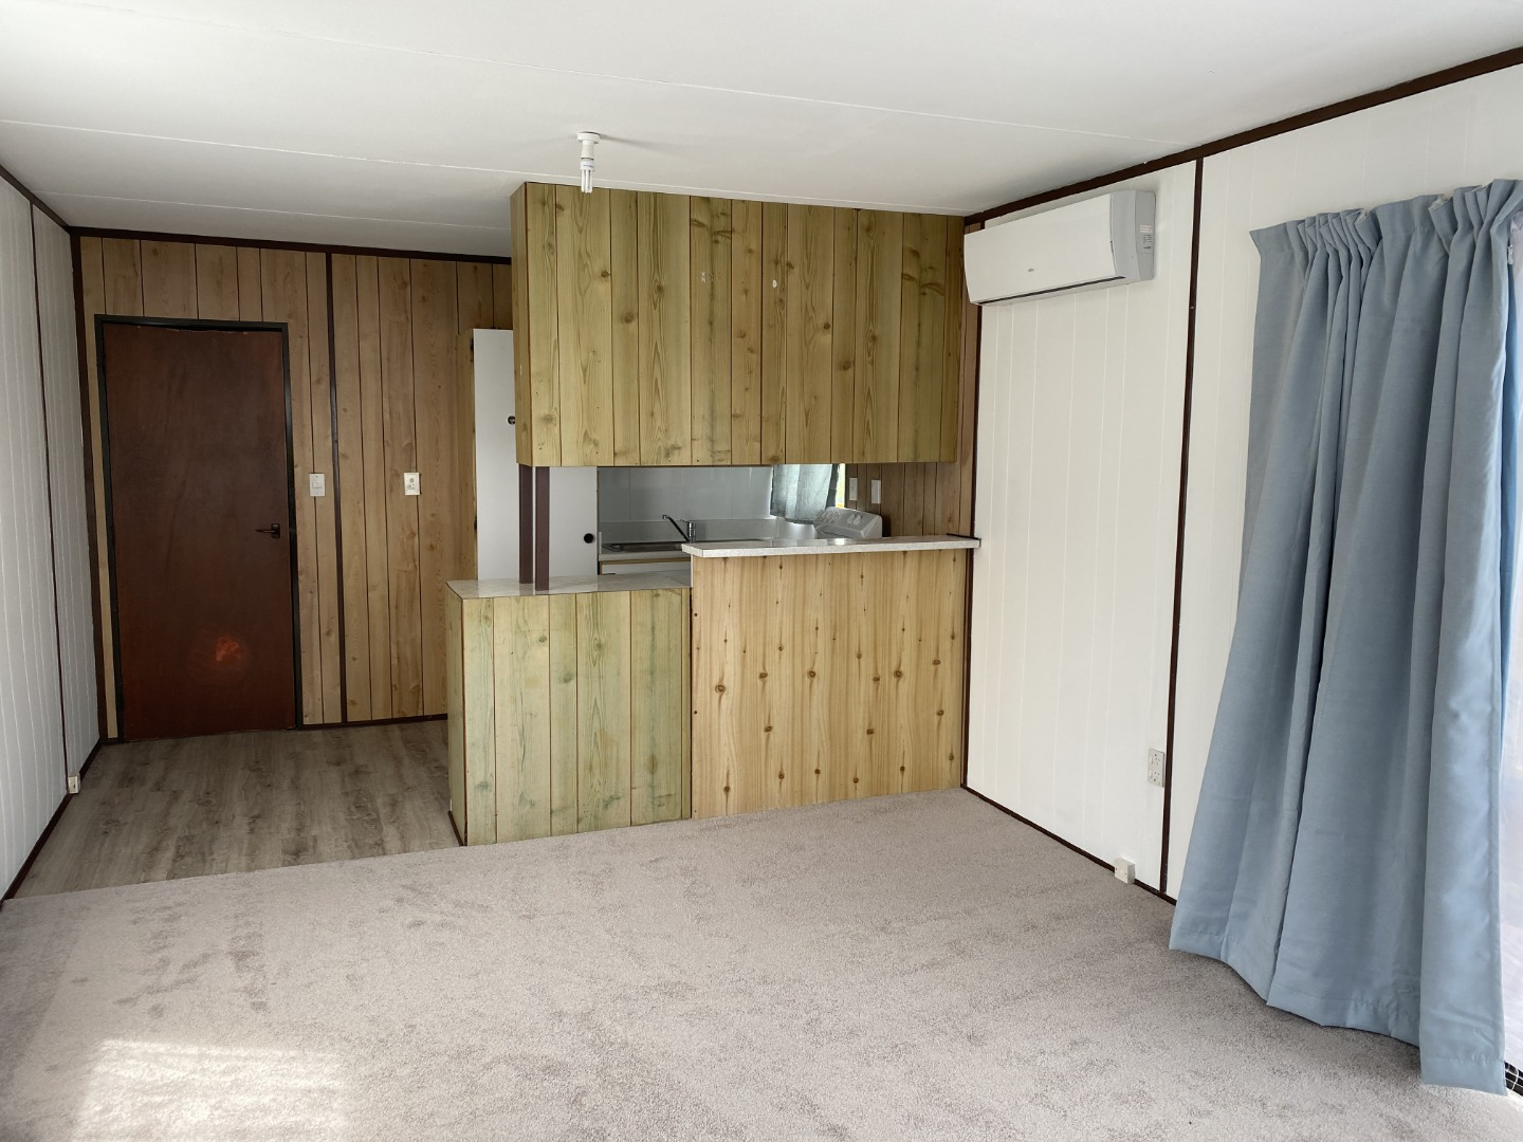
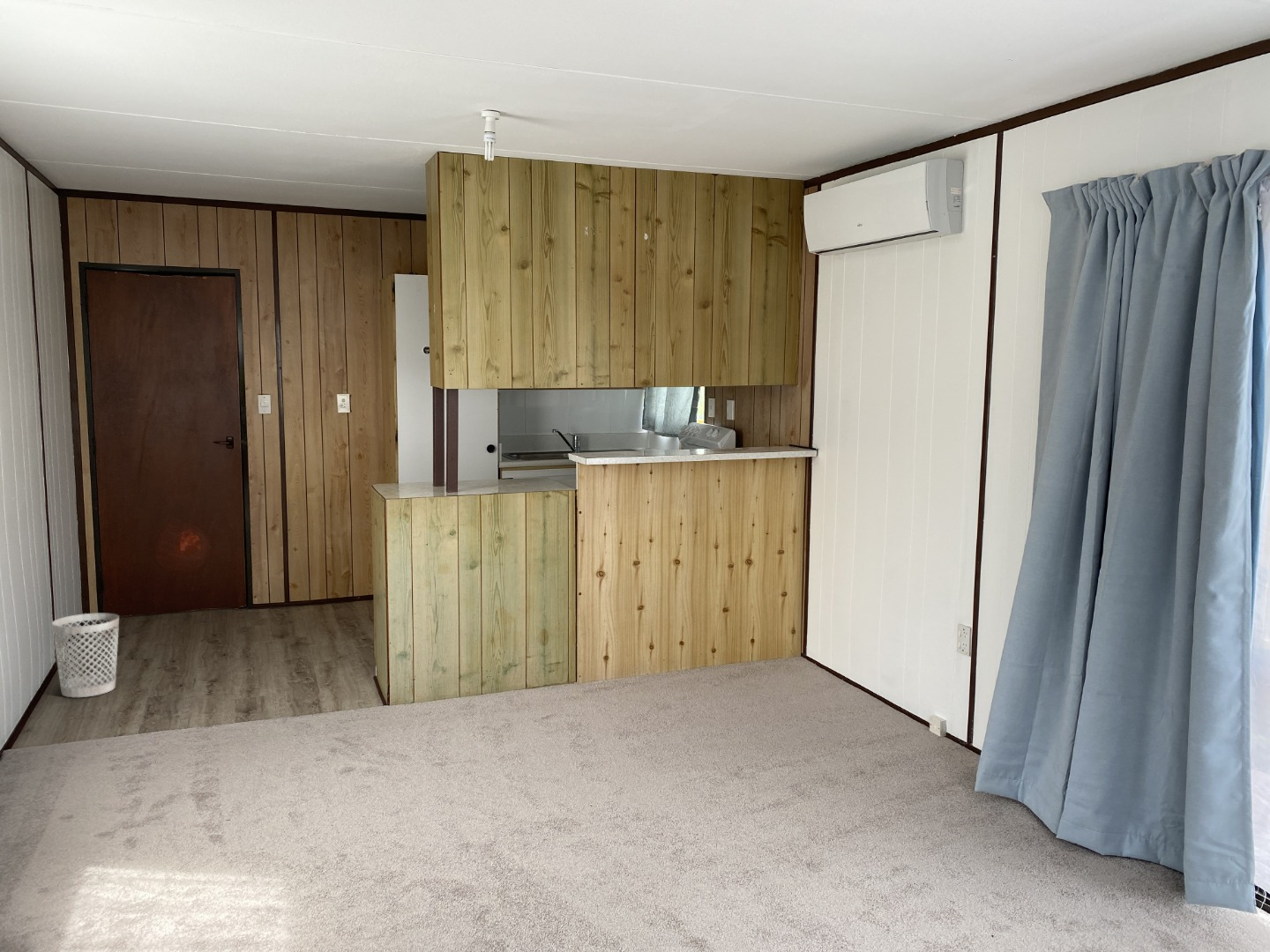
+ wastebasket [51,613,120,698]
